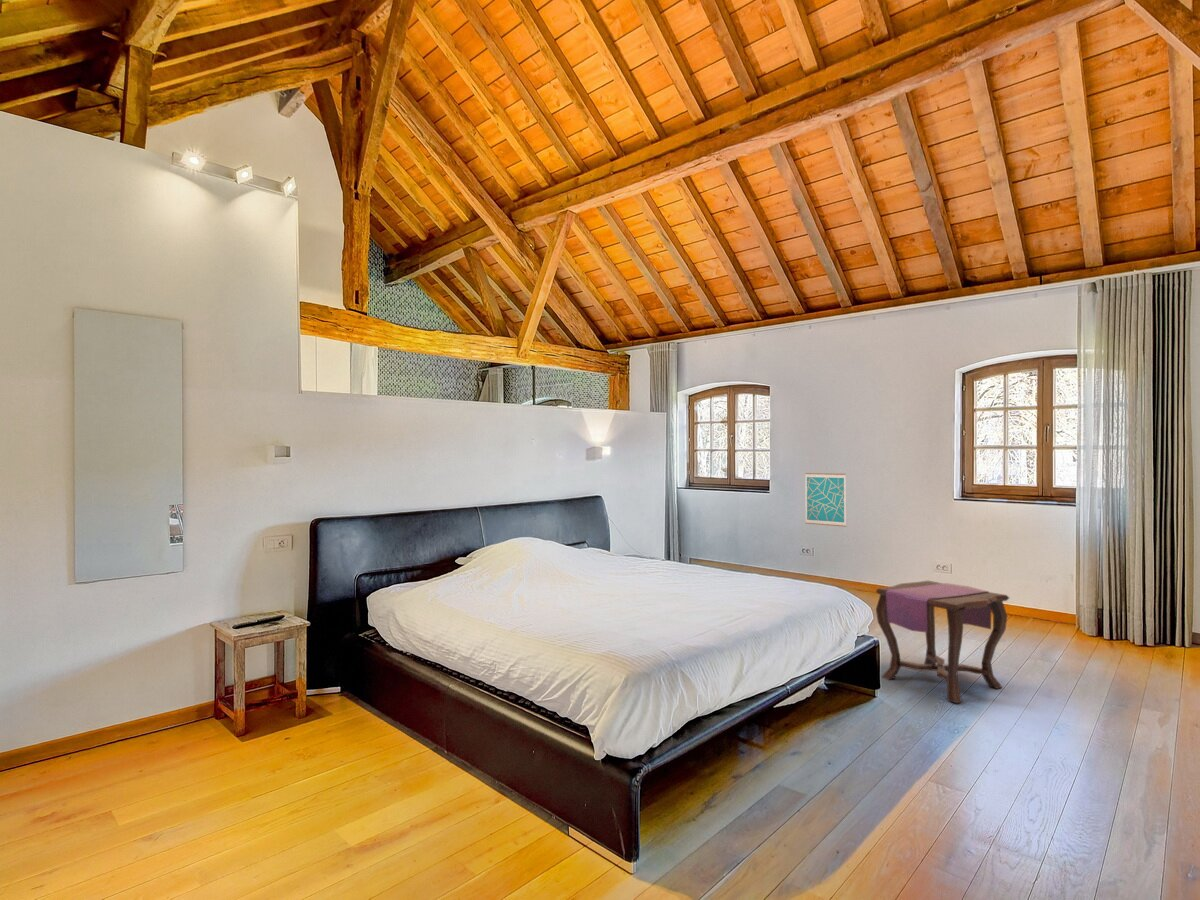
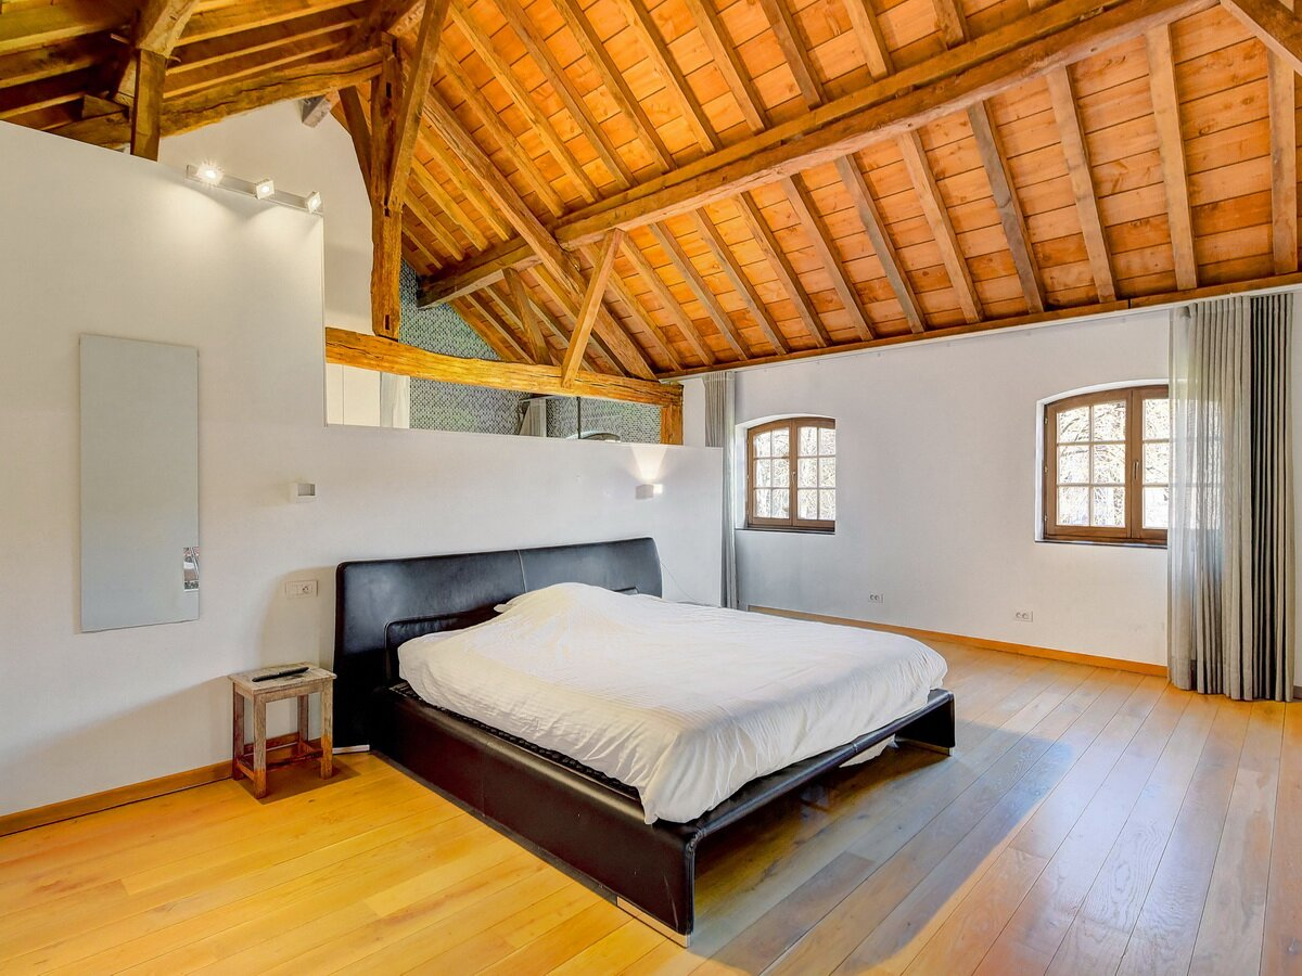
- side table [875,580,1010,704]
- wall art [804,472,847,528]
